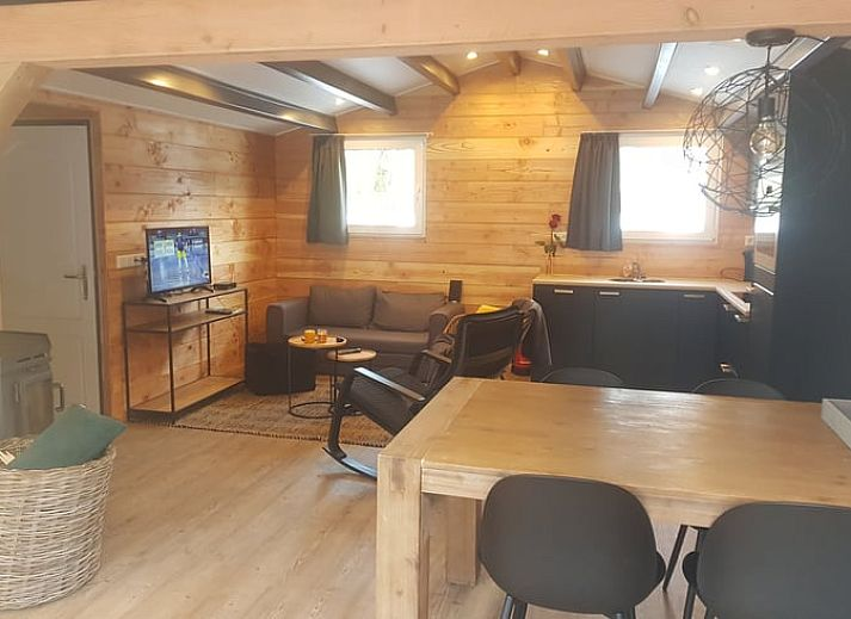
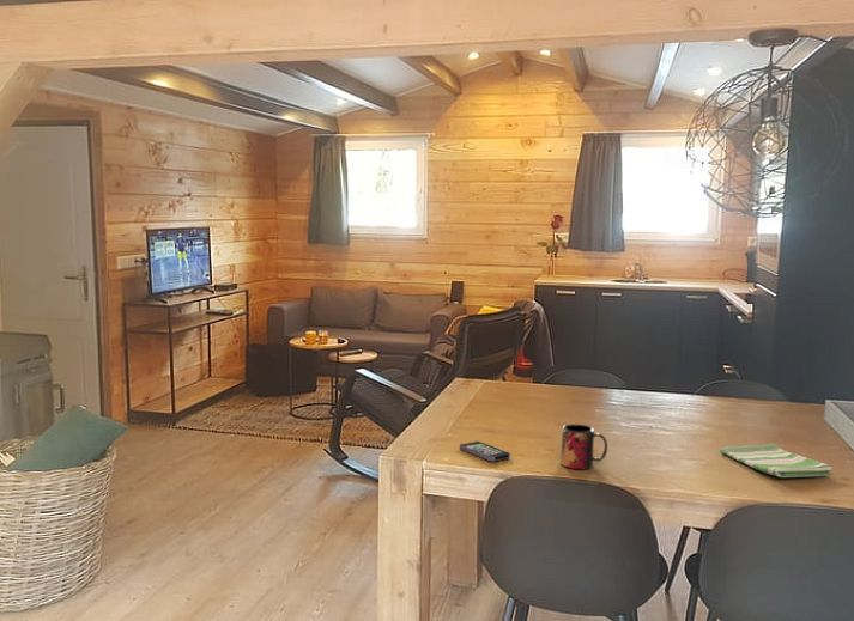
+ smartphone [459,440,511,462]
+ dish towel [719,443,834,479]
+ mug [561,424,608,470]
